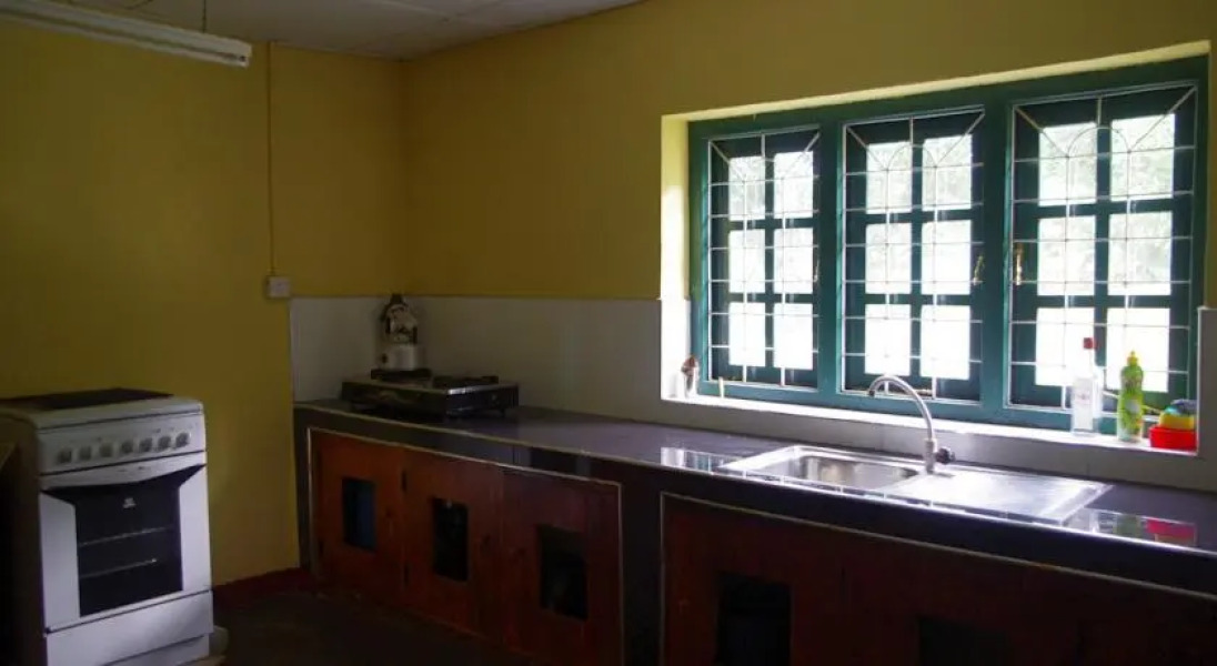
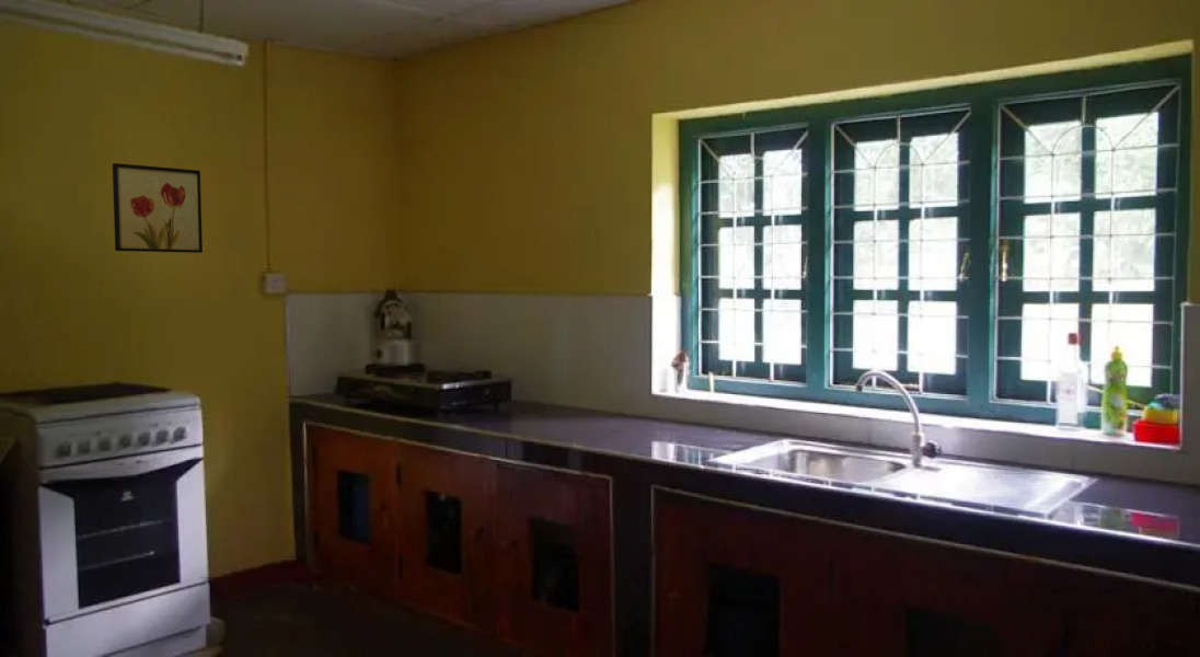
+ wall art [112,162,204,254]
